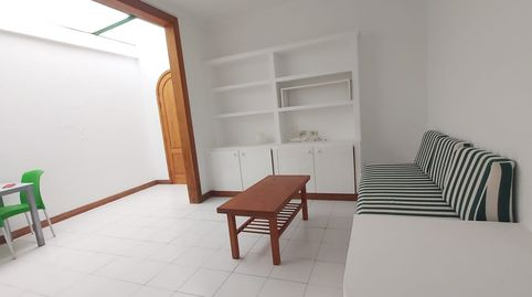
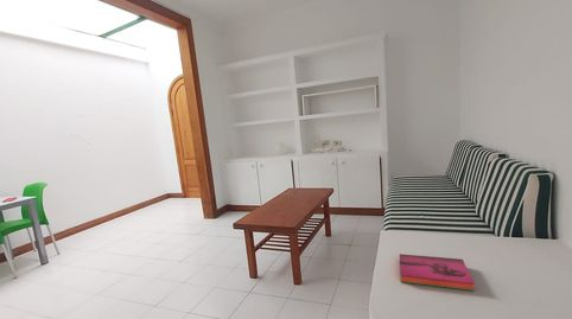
+ hardback book [399,253,475,292]
